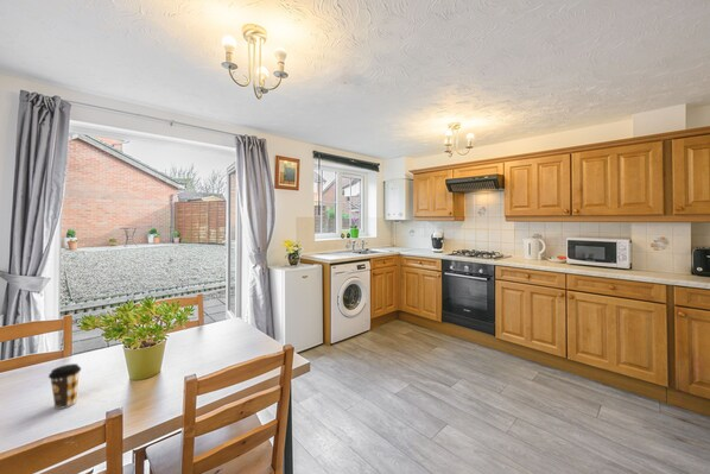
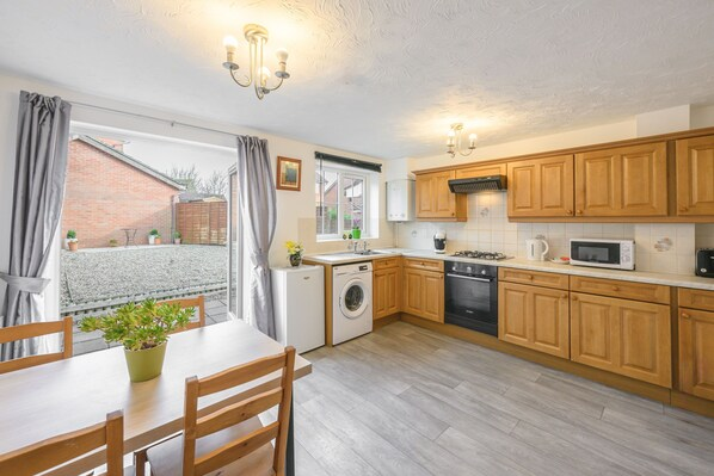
- coffee cup [47,362,82,410]
